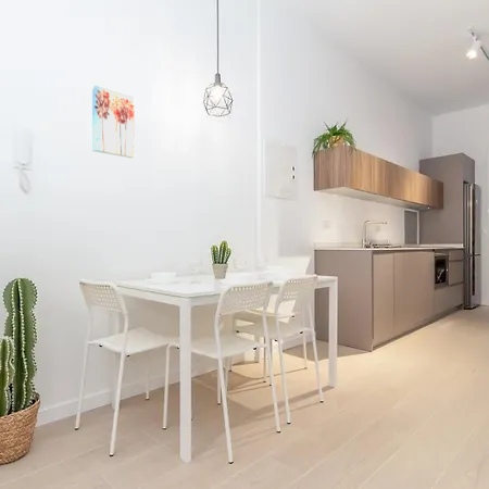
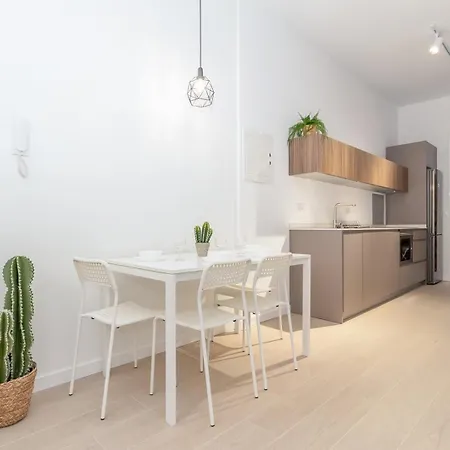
- wall art [91,84,135,159]
